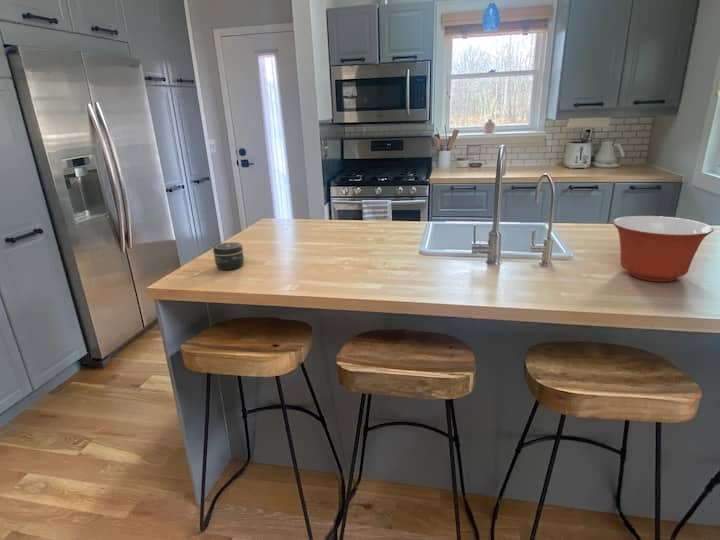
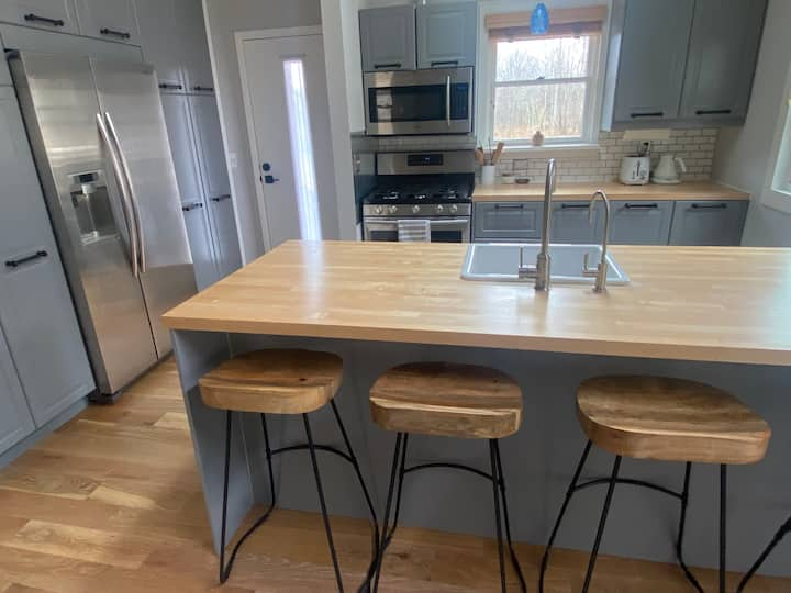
- mixing bowl [612,215,714,283]
- jar [212,241,245,271]
